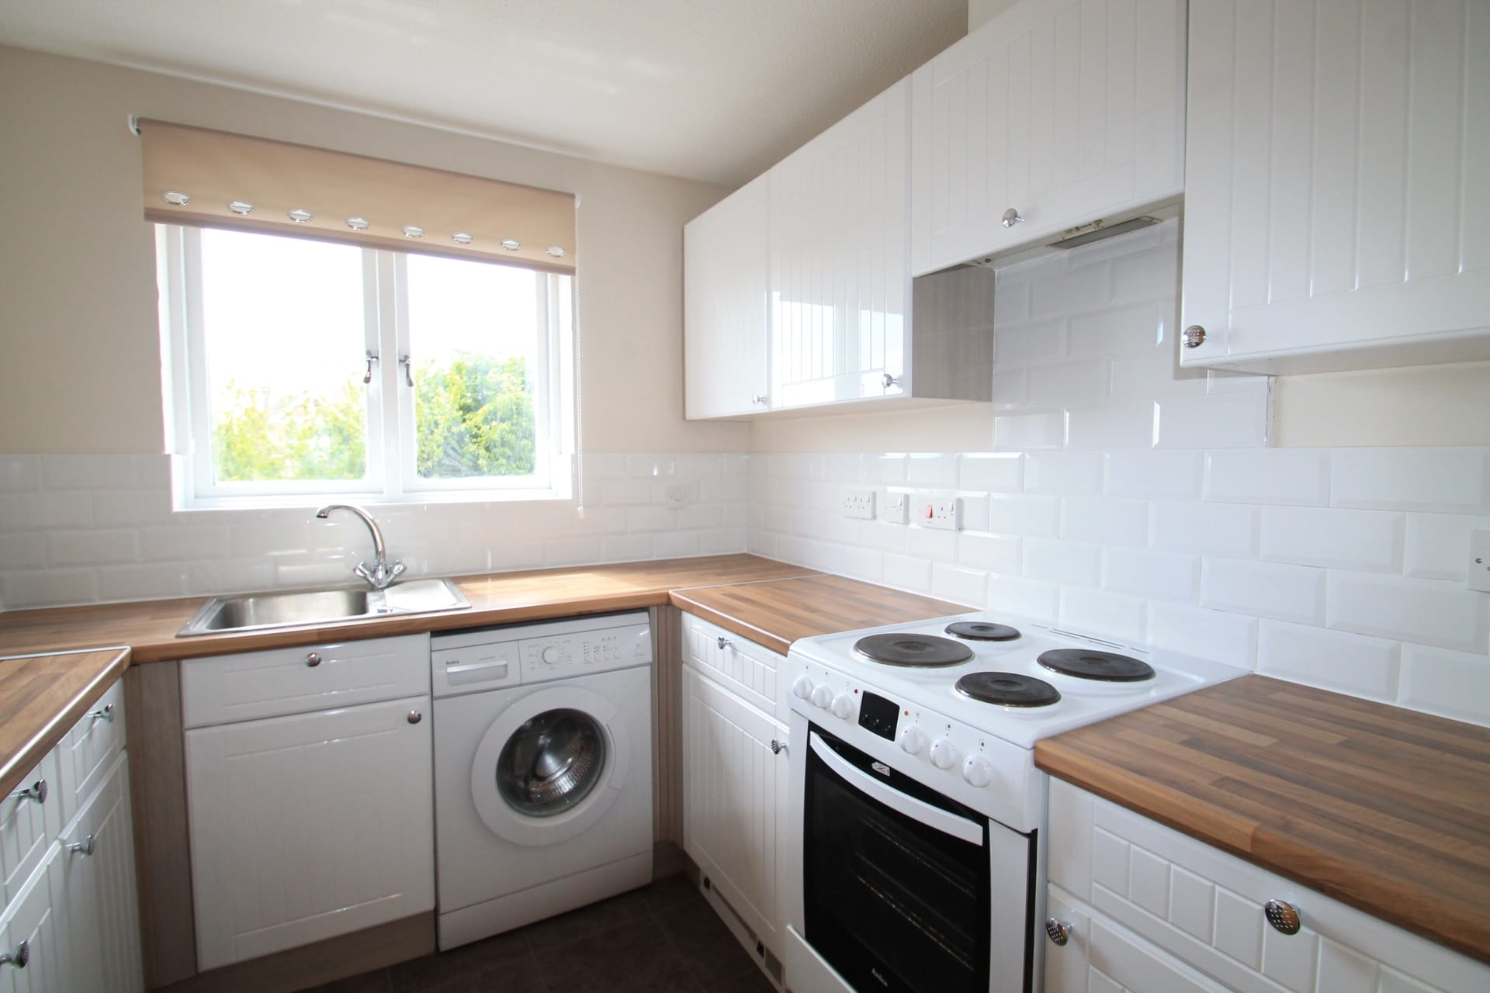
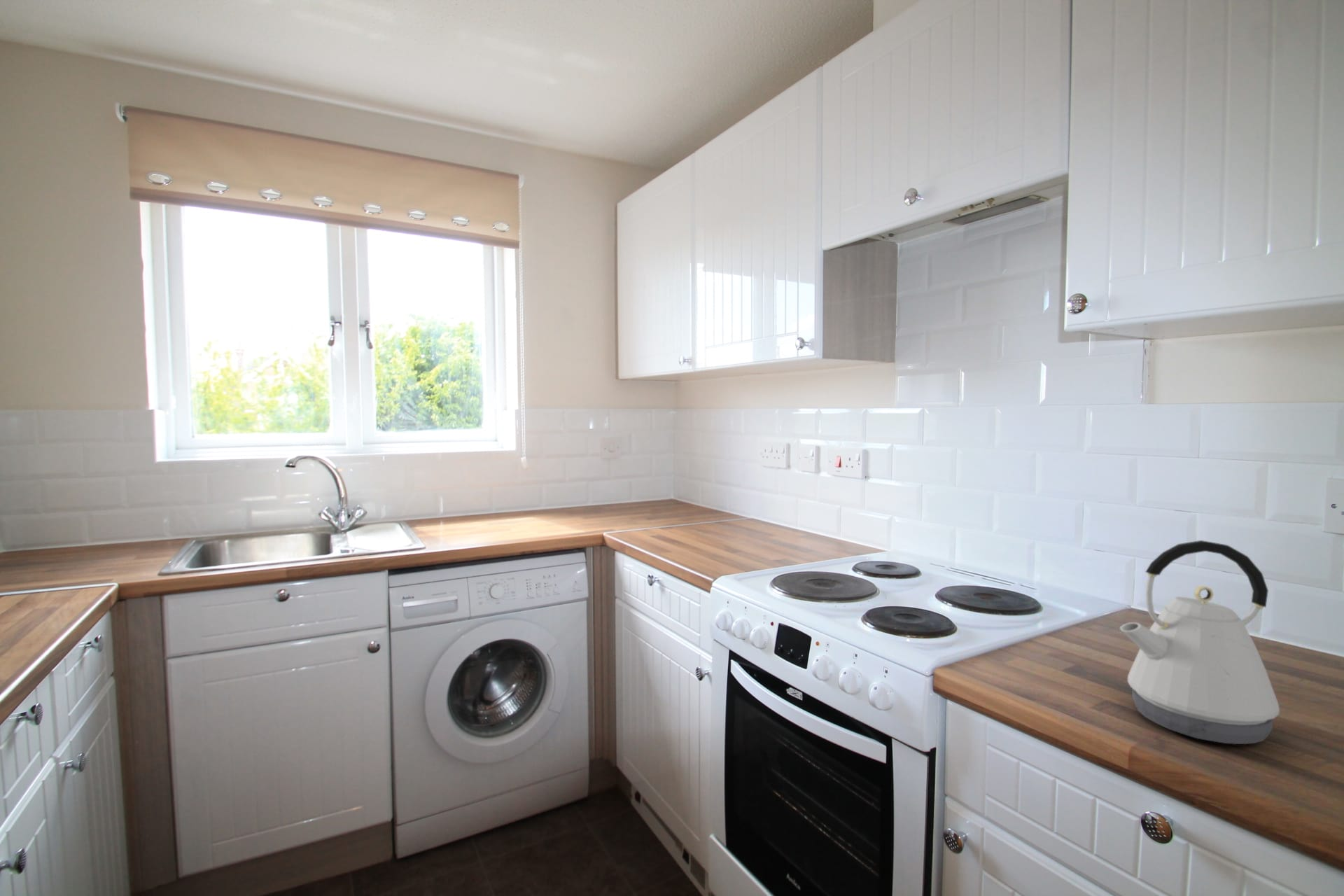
+ kettle [1119,540,1280,745]
